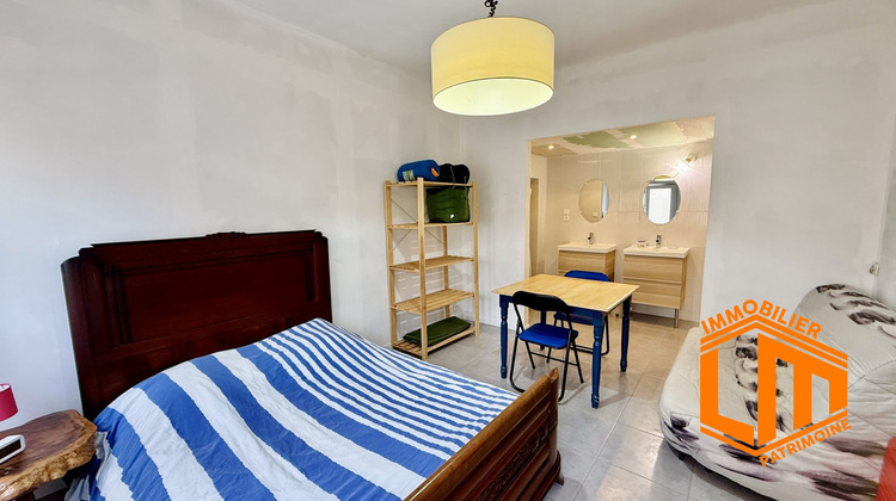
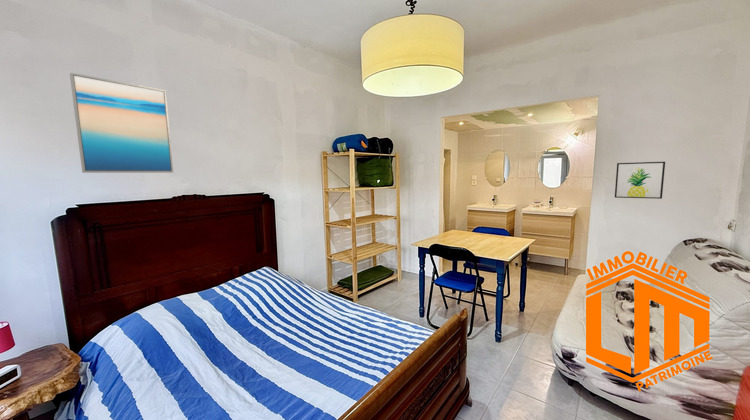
+ wall art [69,72,174,174]
+ wall art [614,161,666,200]
